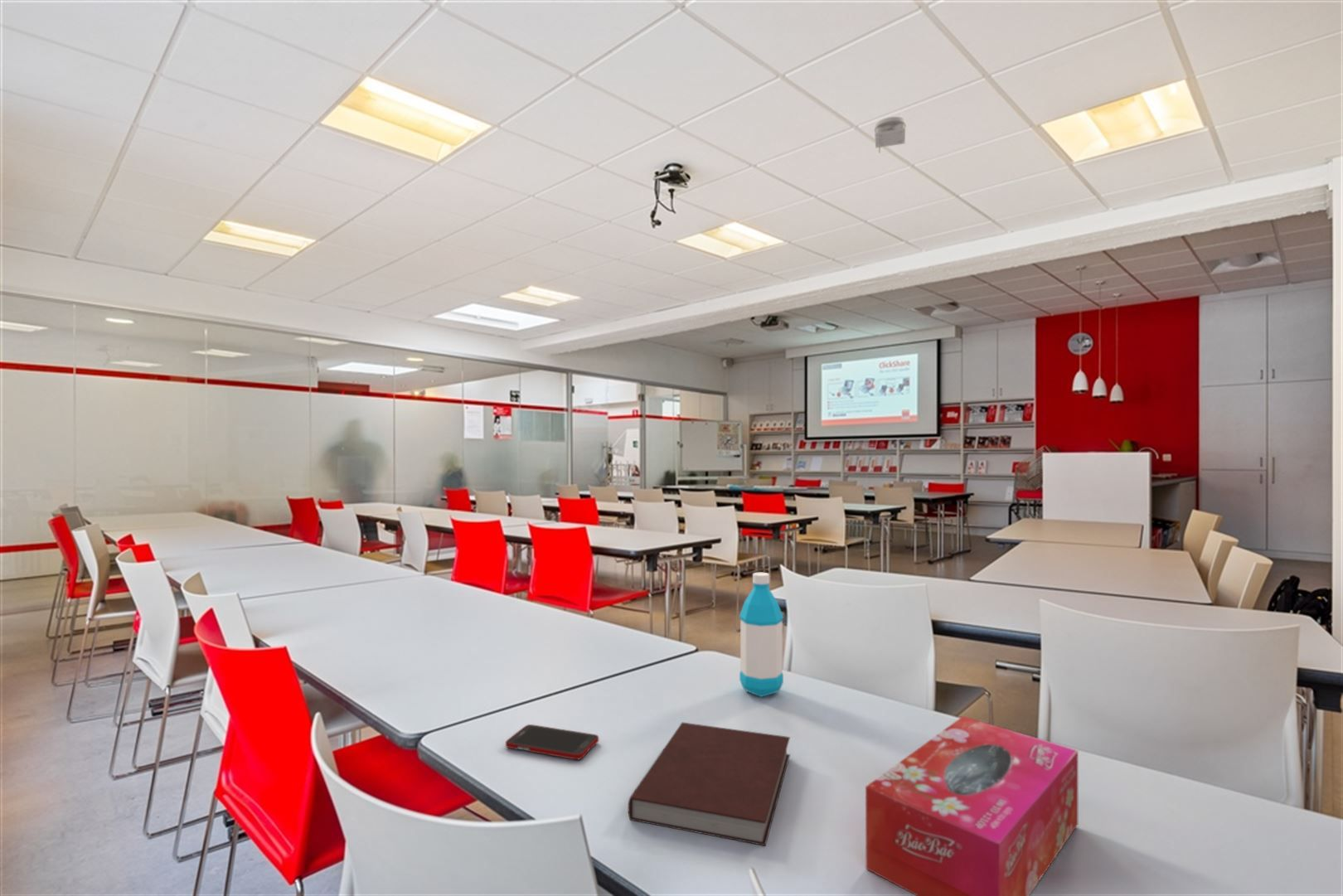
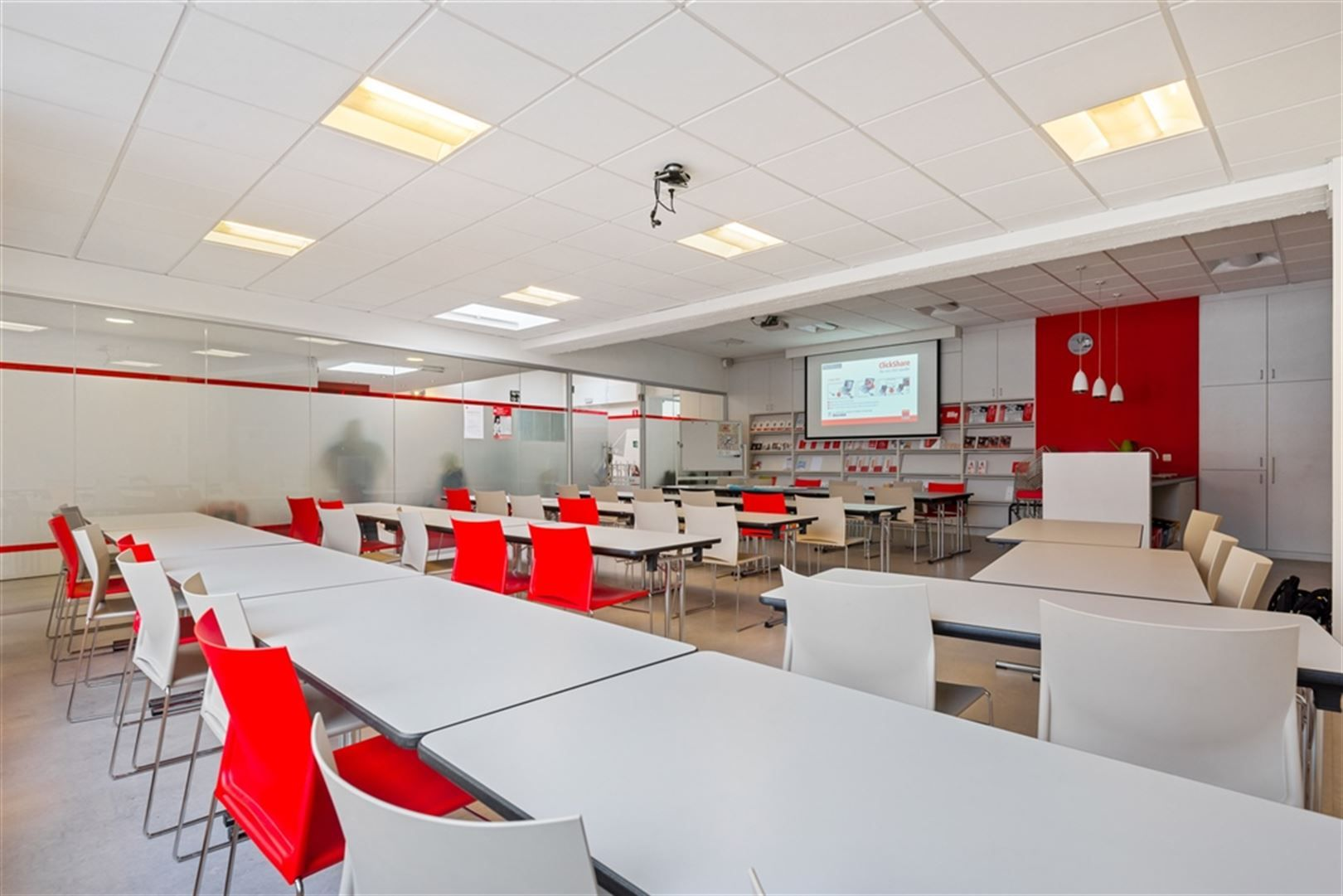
- notebook [628,722,791,846]
- water bottle [739,572,784,698]
- smoke detector [874,116,907,153]
- cell phone [505,724,599,760]
- tissue box [865,715,1079,896]
